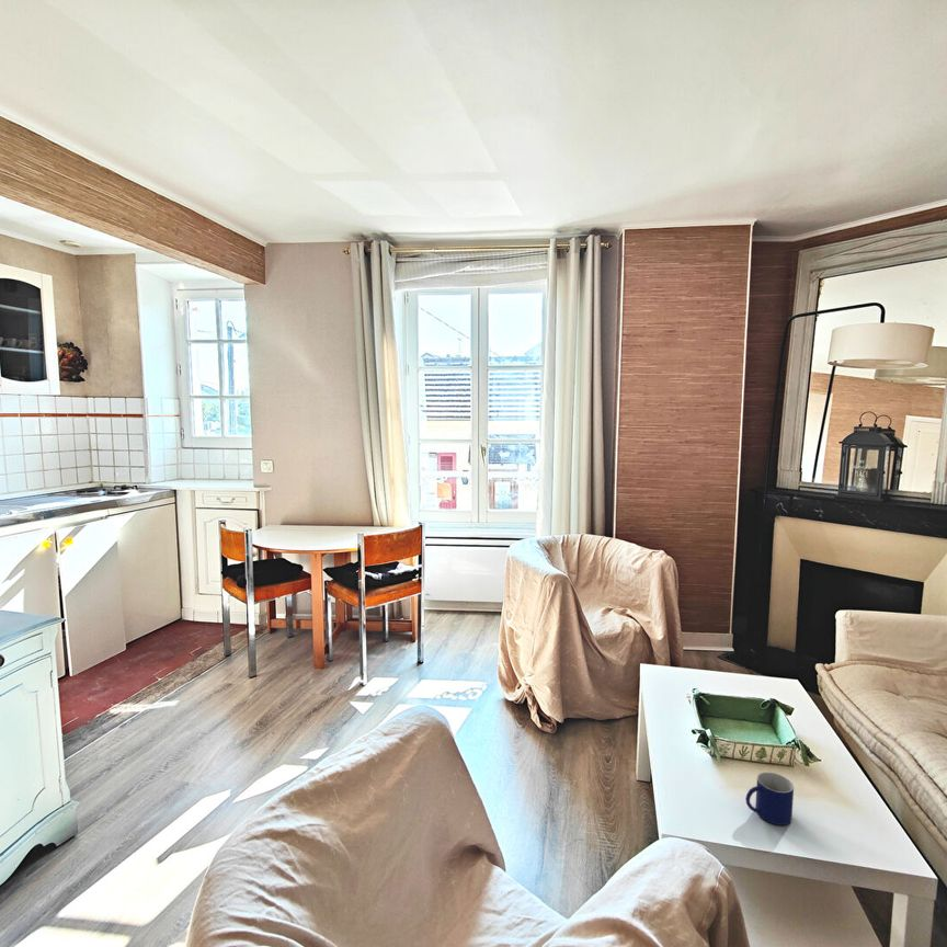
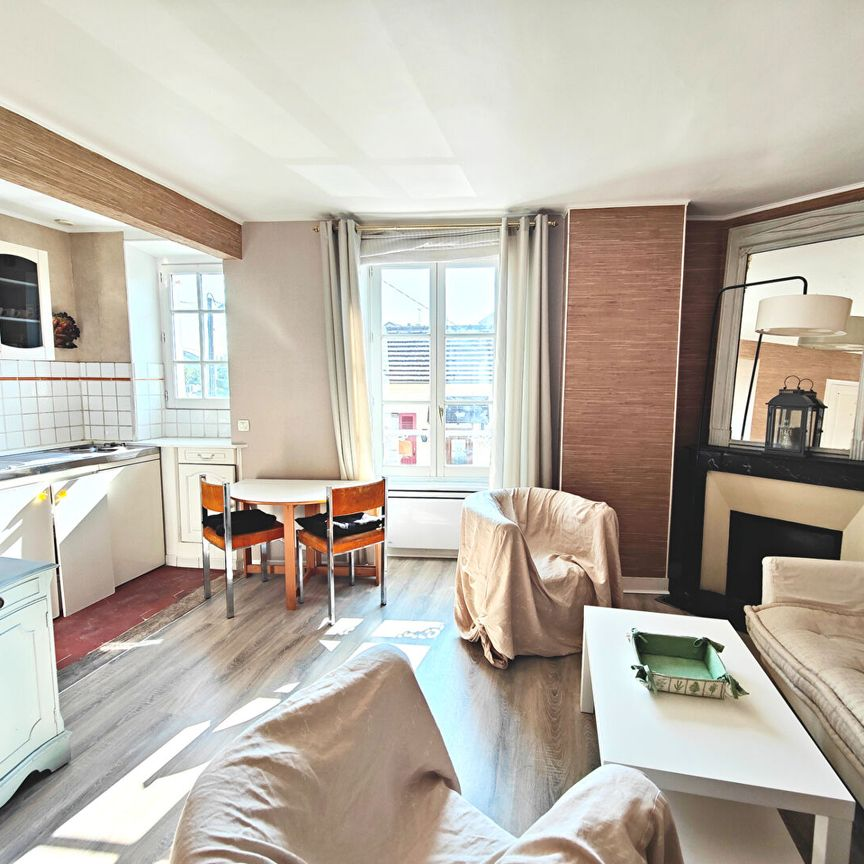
- mug [744,771,795,826]
